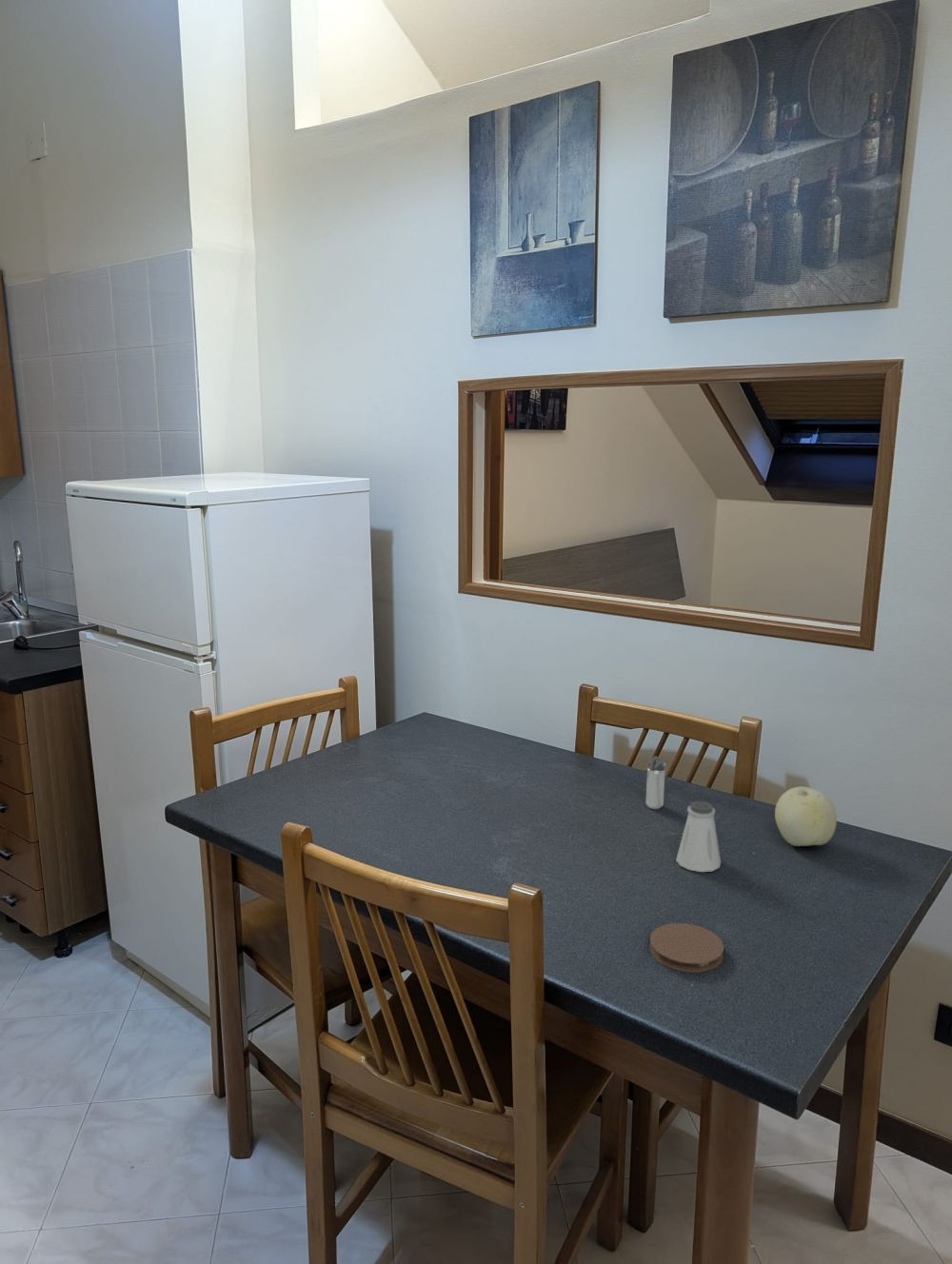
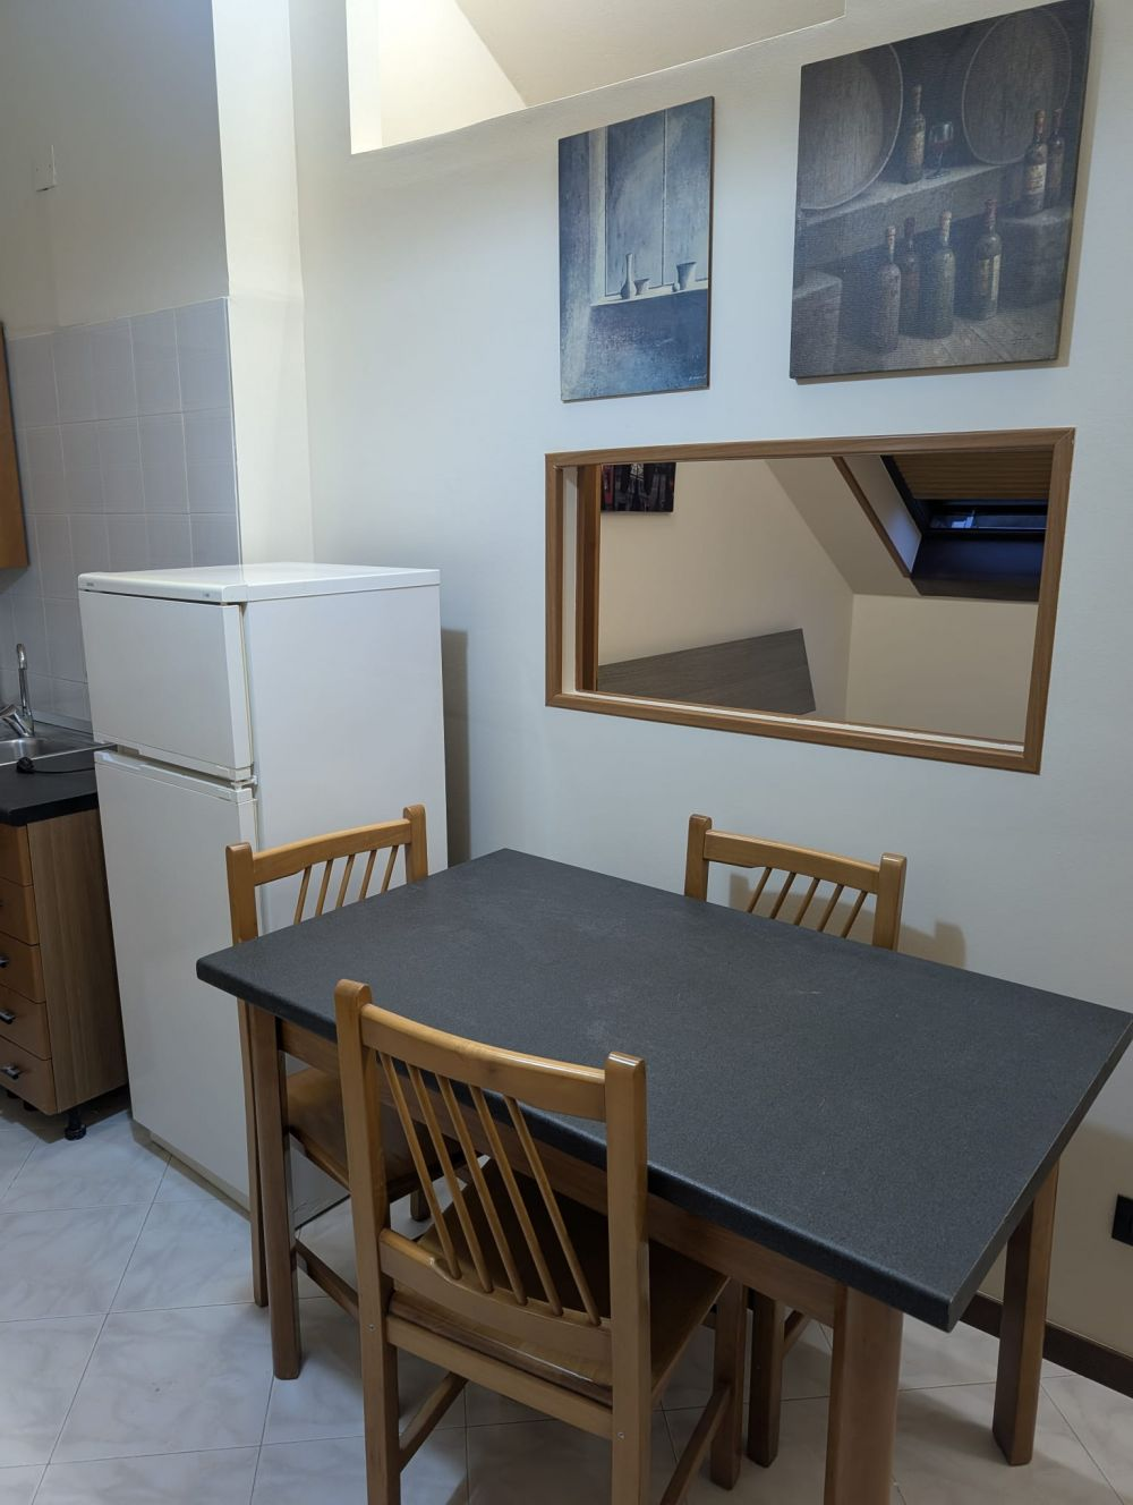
- fruit [774,785,838,847]
- shaker [645,755,667,810]
- saltshaker [675,800,722,873]
- coaster [648,922,724,974]
